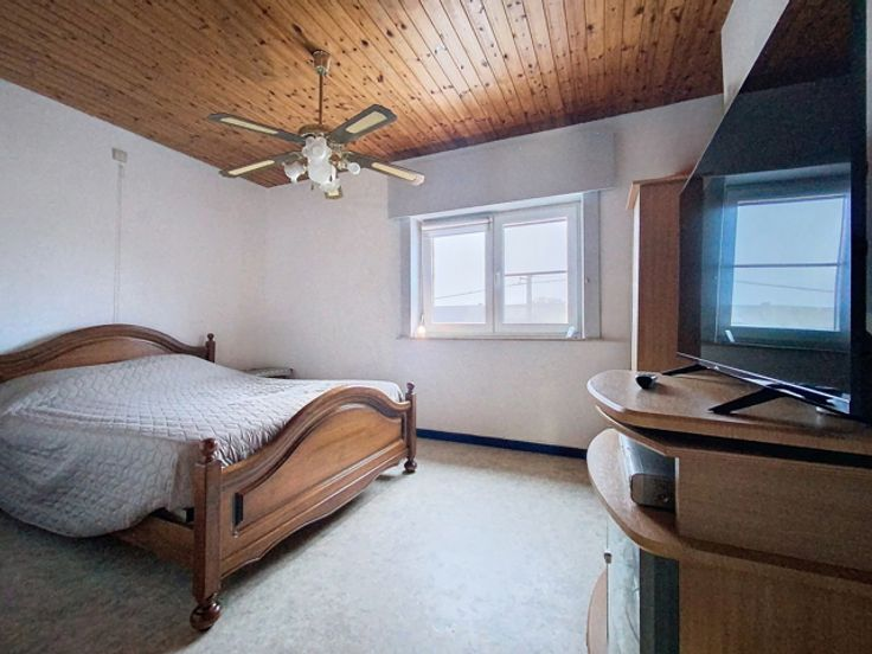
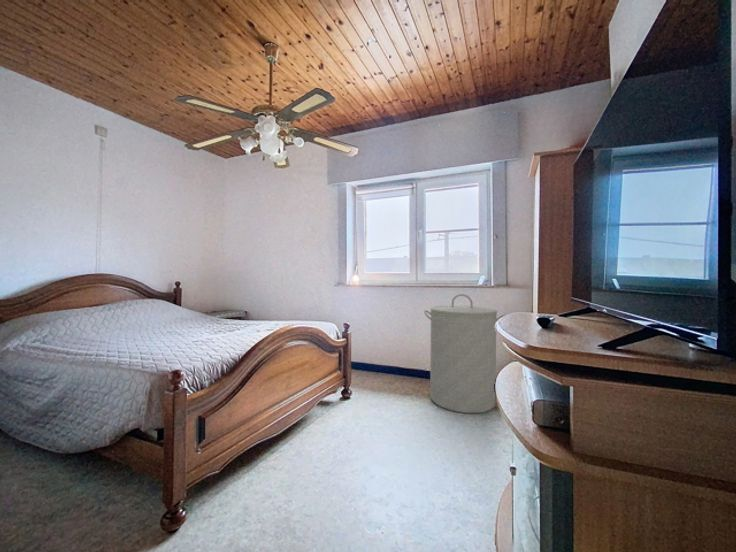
+ laundry hamper [423,293,506,414]
